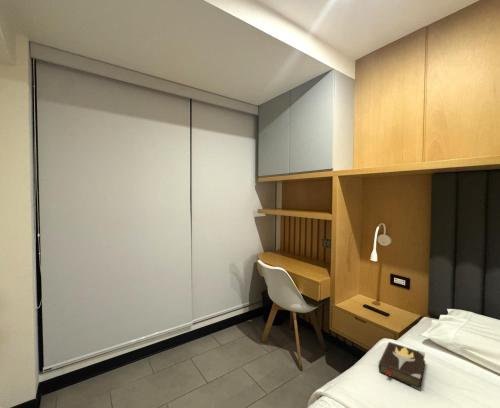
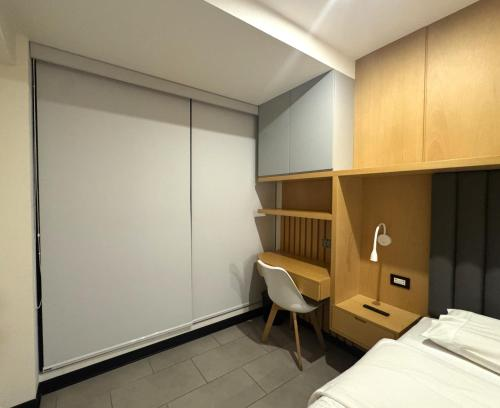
- hardback book [377,341,426,391]
